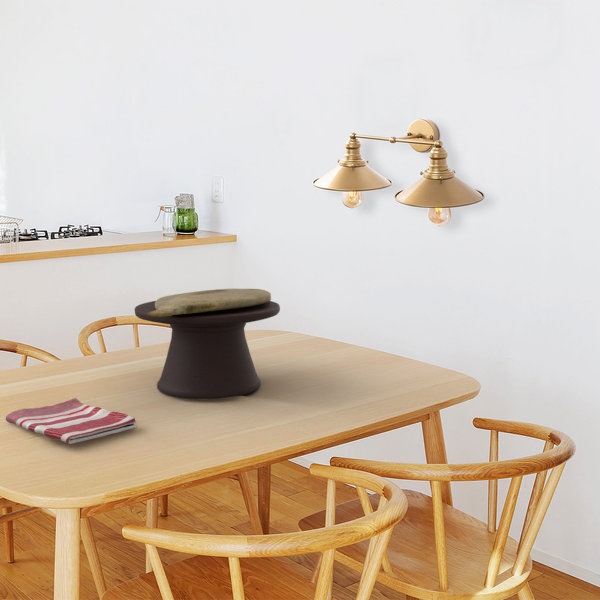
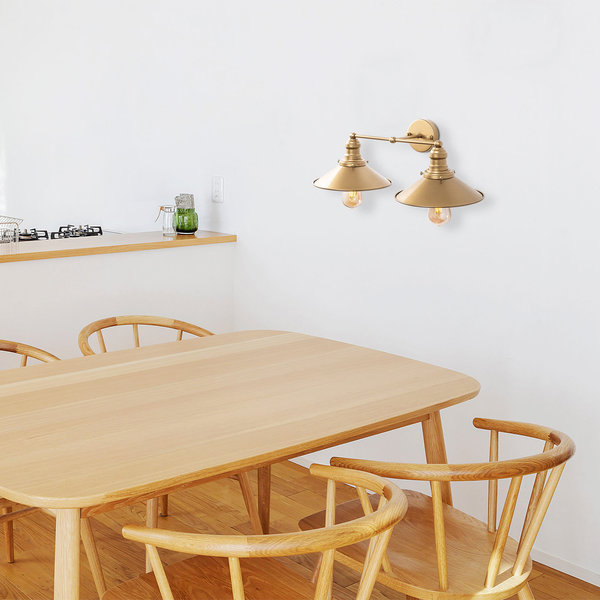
- dish towel [5,397,137,445]
- decorative bowl [134,288,281,400]
